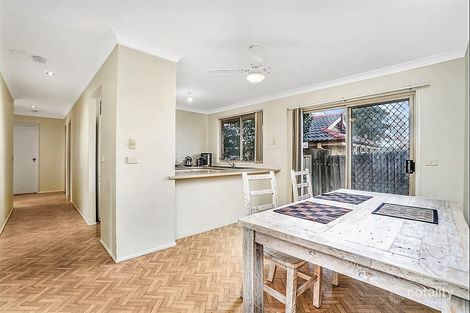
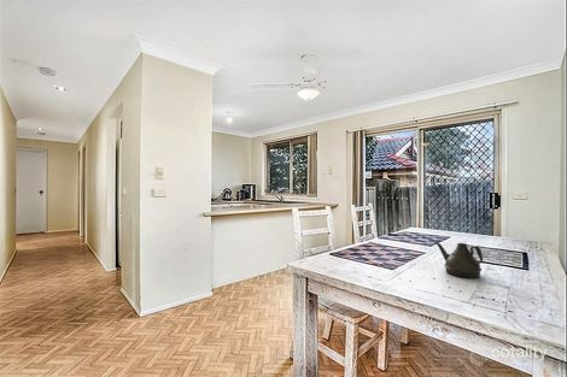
+ teapot [432,240,484,279]
